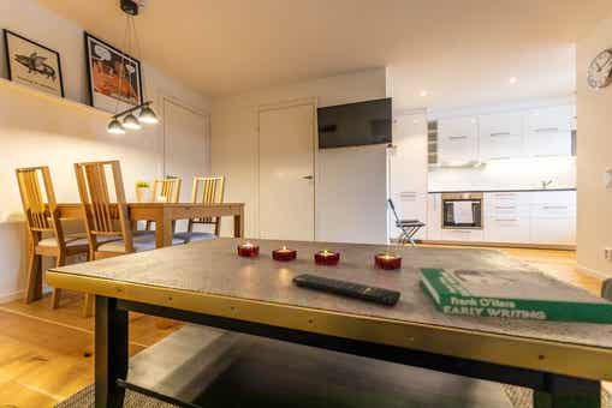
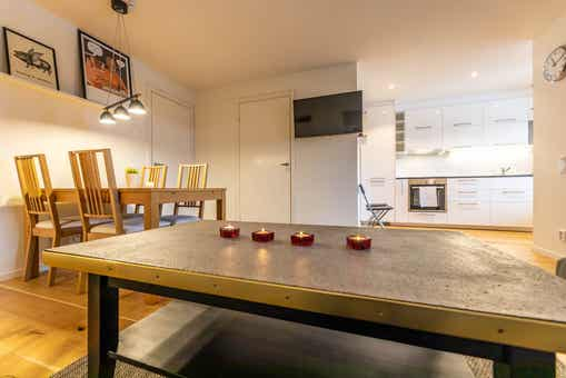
- remote control [291,272,402,306]
- book [417,266,612,326]
